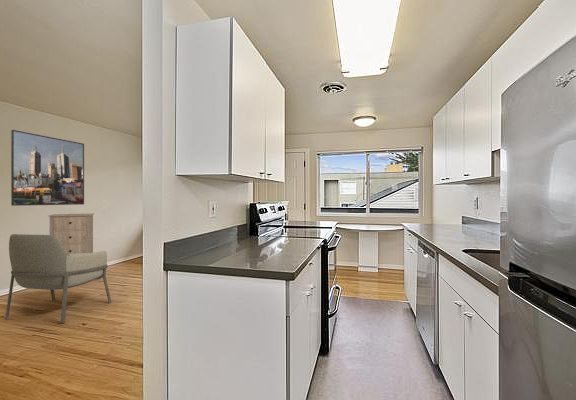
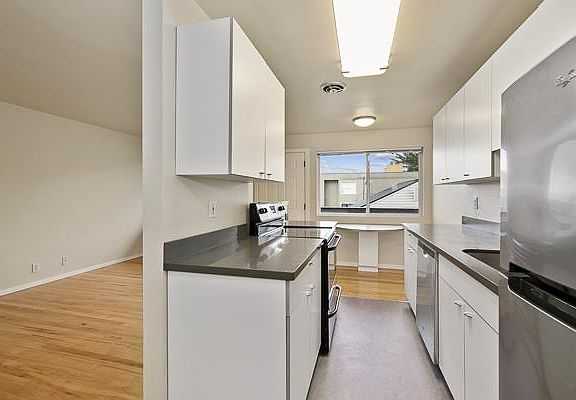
- storage cabinet [47,212,95,256]
- armchair [4,233,113,324]
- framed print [10,129,85,207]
